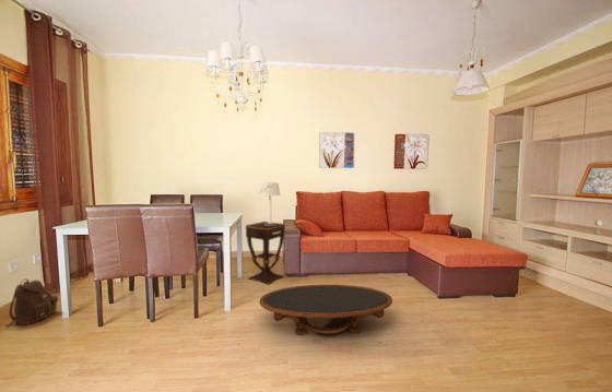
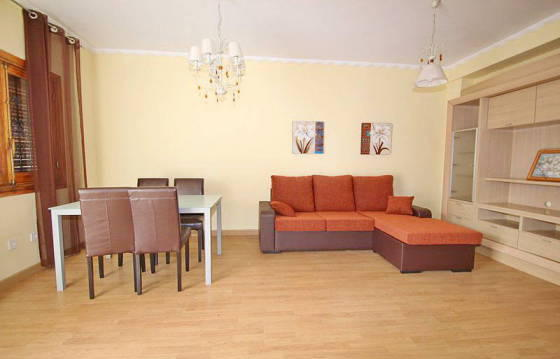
- backpack [4,277,59,329]
- side table [244,221,286,285]
- coffee table [258,284,393,336]
- table lamp [258,181,281,225]
